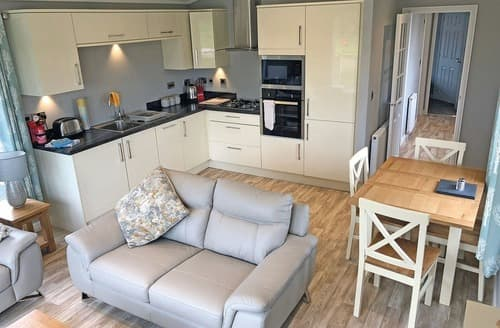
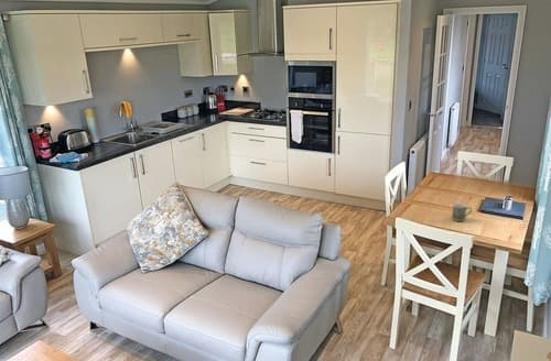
+ mug [451,203,473,223]
